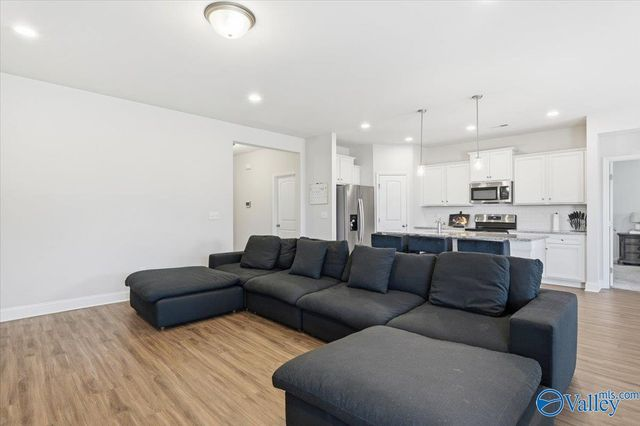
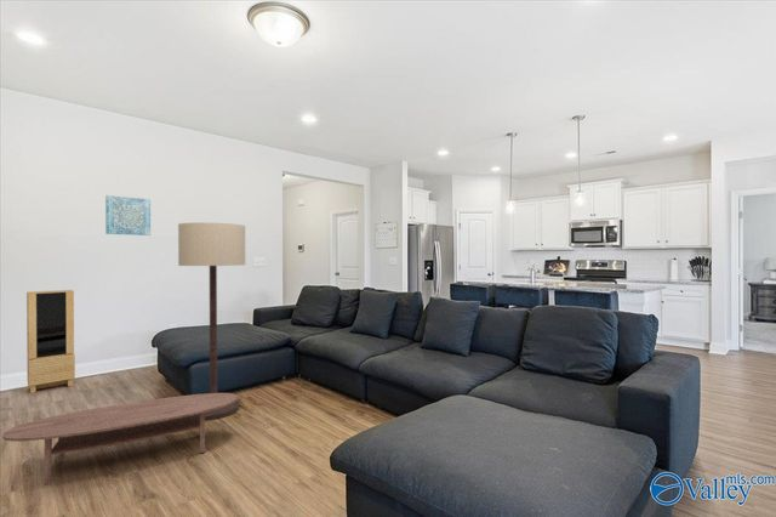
+ wall art [104,194,152,237]
+ coffee table [1,392,239,487]
+ floor lamp [177,222,246,421]
+ storage cabinet [25,289,76,394]
